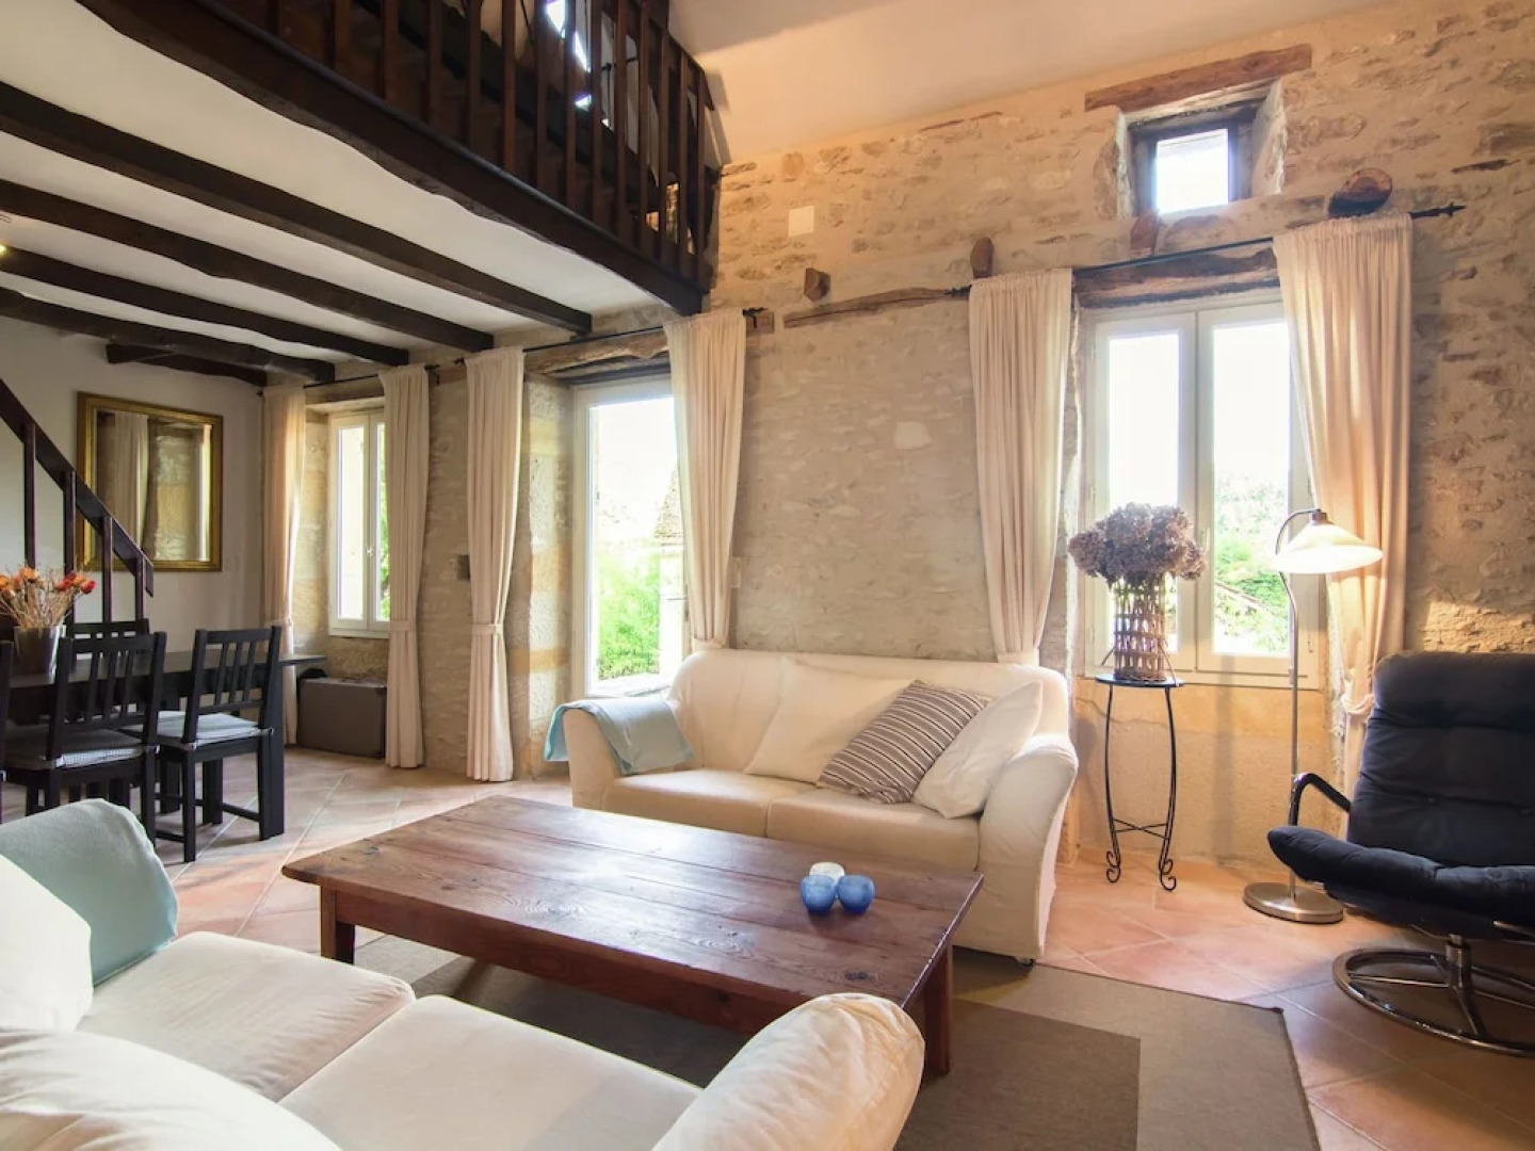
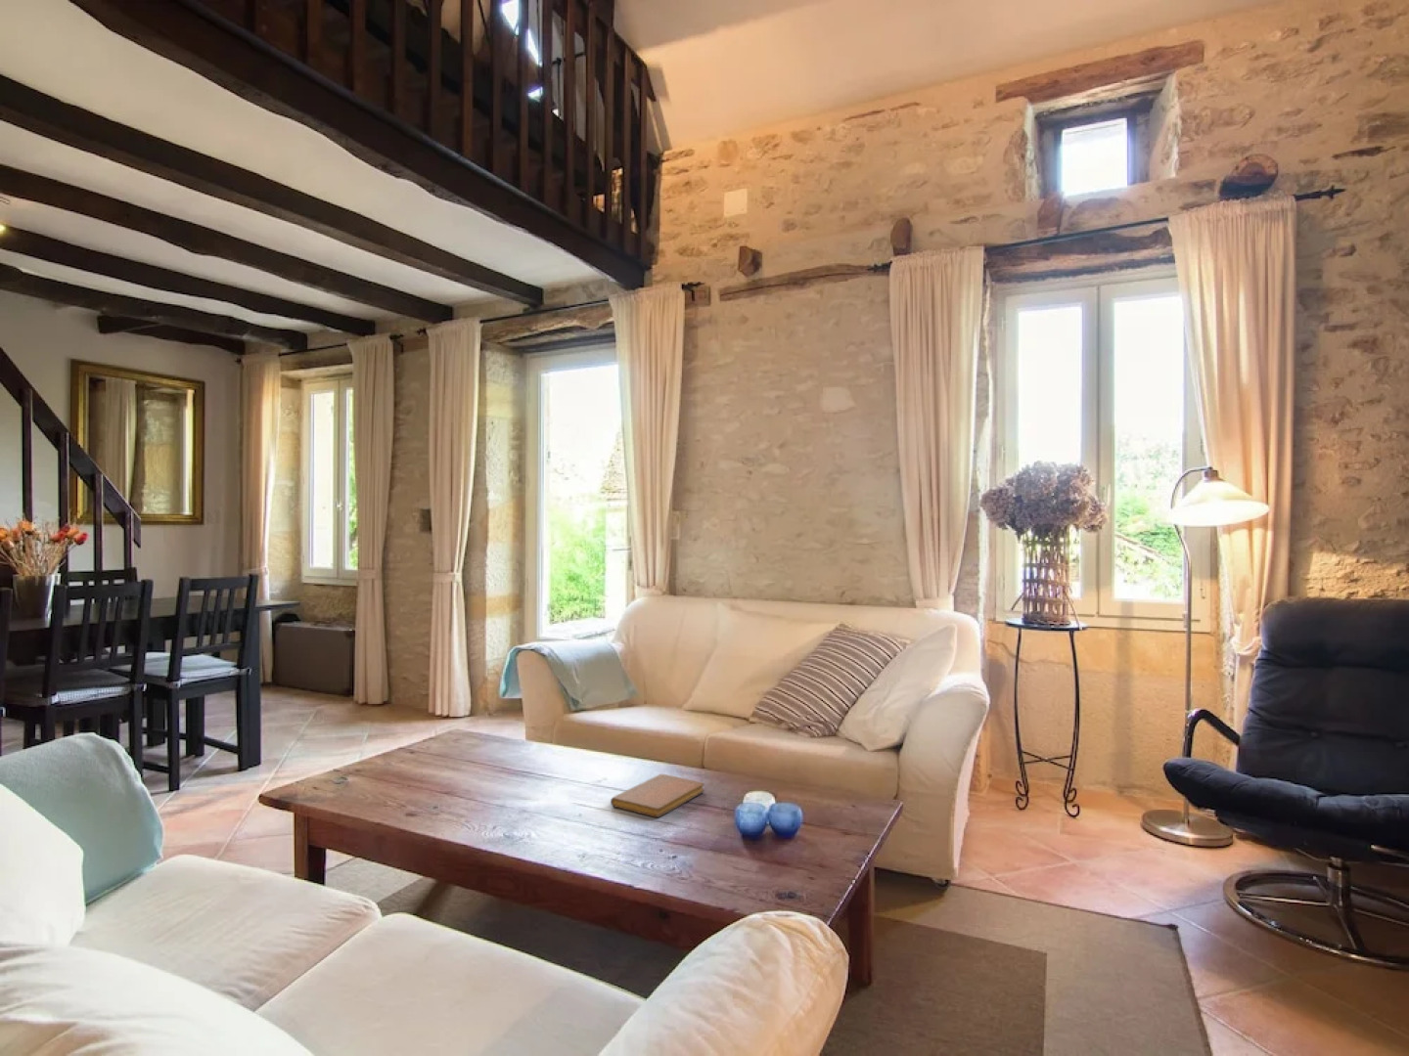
+ notebook [609,773,706,819]
